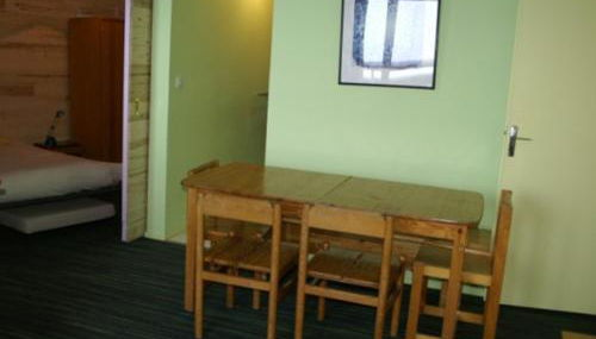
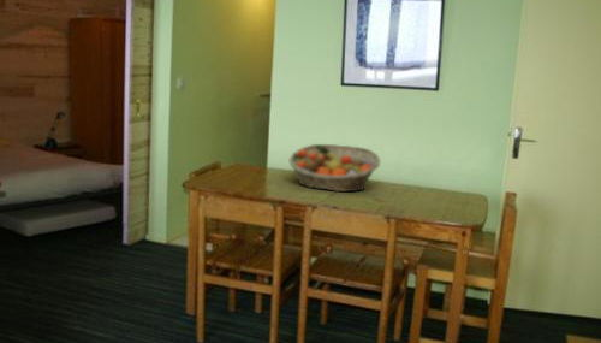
+ fruit basket [287,143,381,193]
